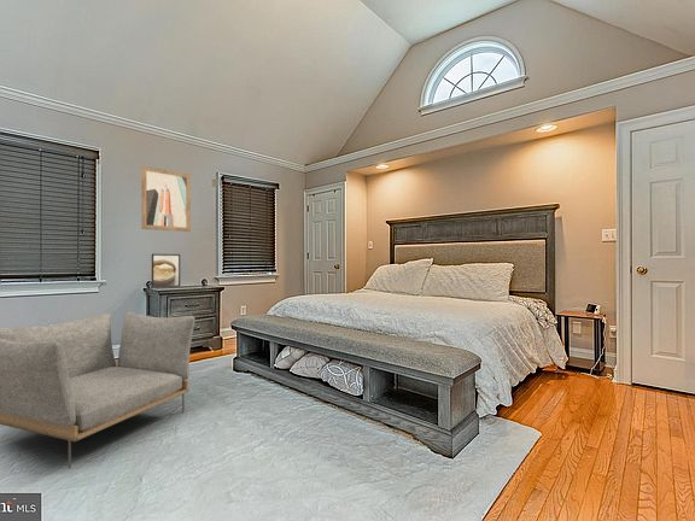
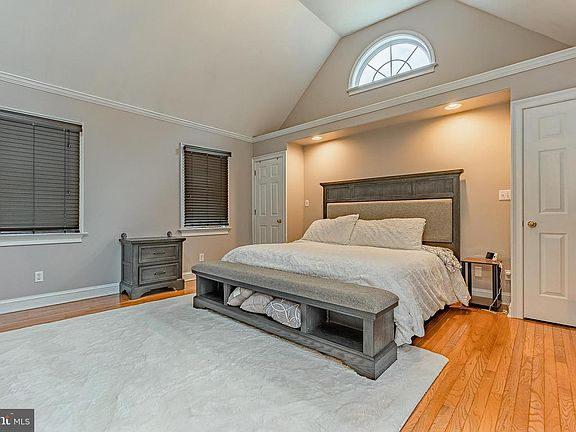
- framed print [151,253,181,289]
- wall art [140,165,192,233]
- armchair [0,311,197,470]
